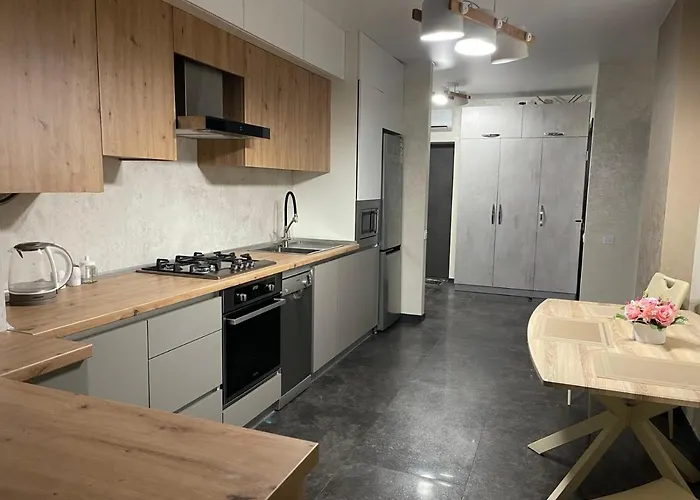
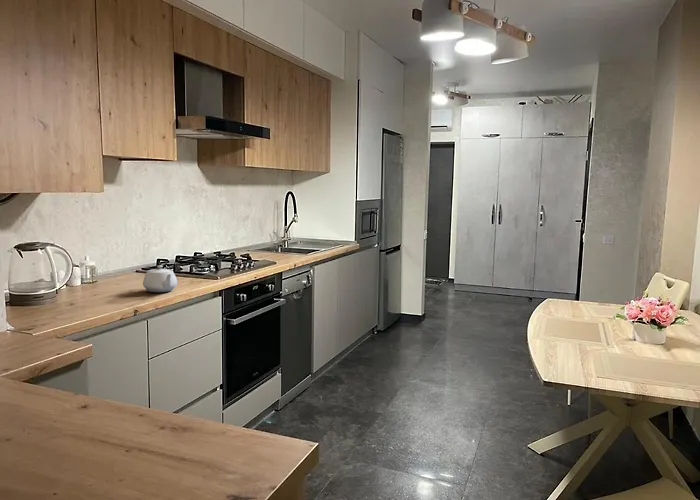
+ teapot [142,265,178,293]
